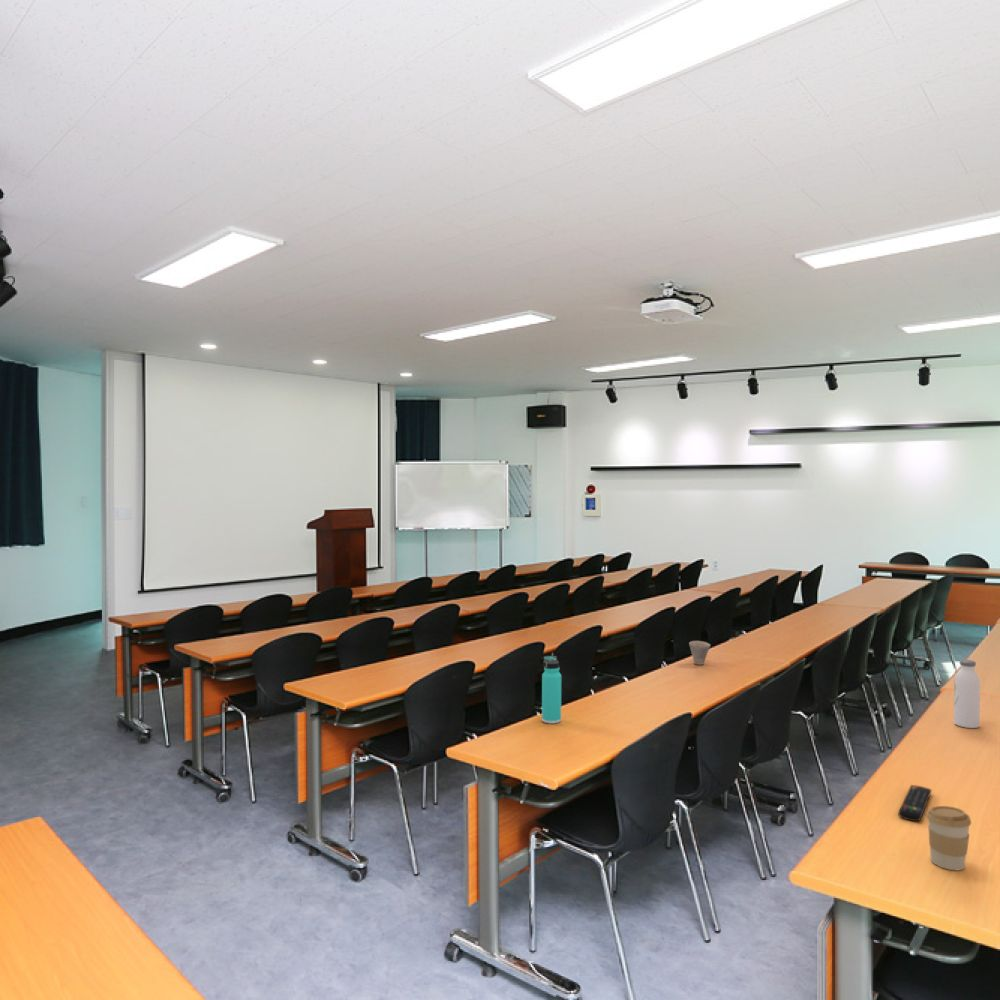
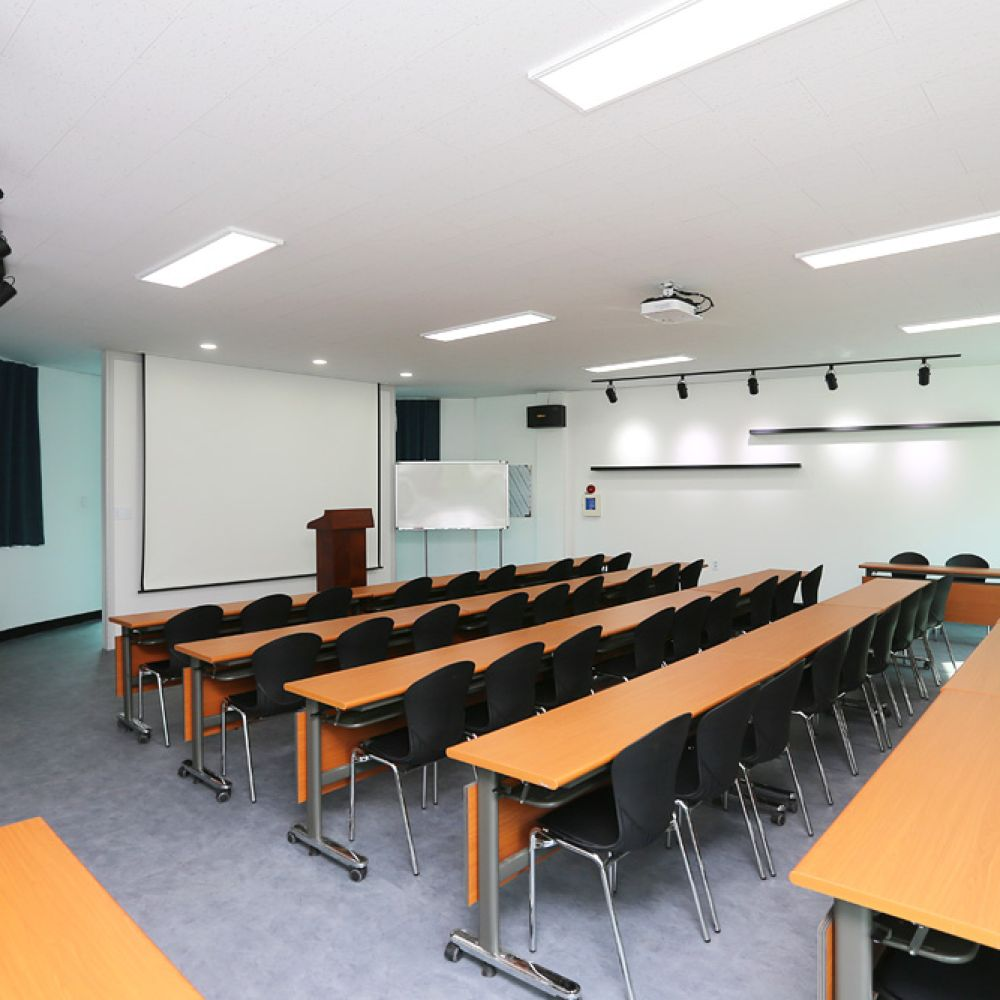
- coffee cup [925,805,972,871]
- water bottle [953,659,981,729]
- remote control [897,784,932,822]
- thermos bottle [541,655,562,725]
- cup [688,640,711,666]
